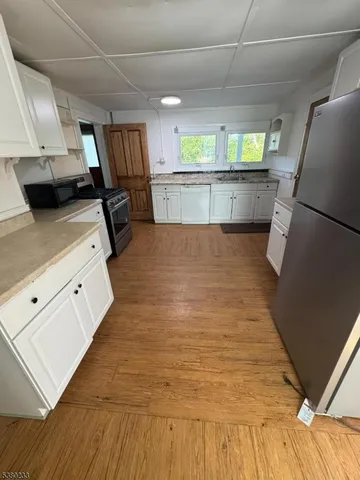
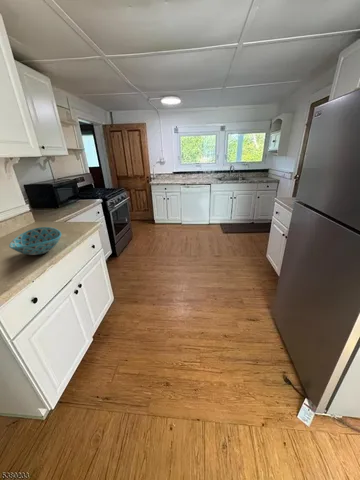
+ bowl [8,226,62,256]
